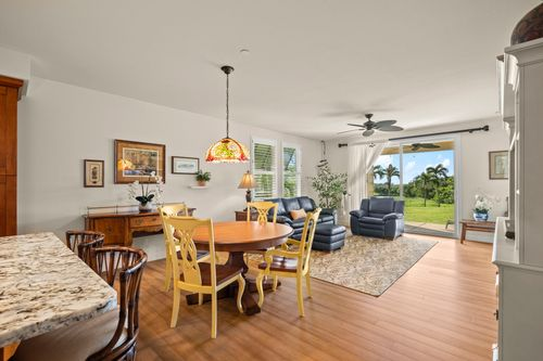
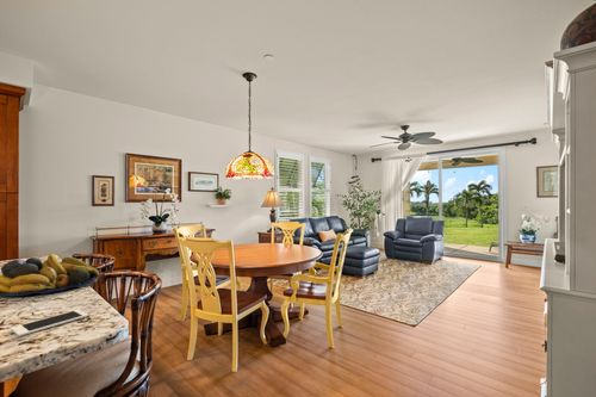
+ cell phone [10,309,89,337]
+ fruit bowl [0,253,100,297]
